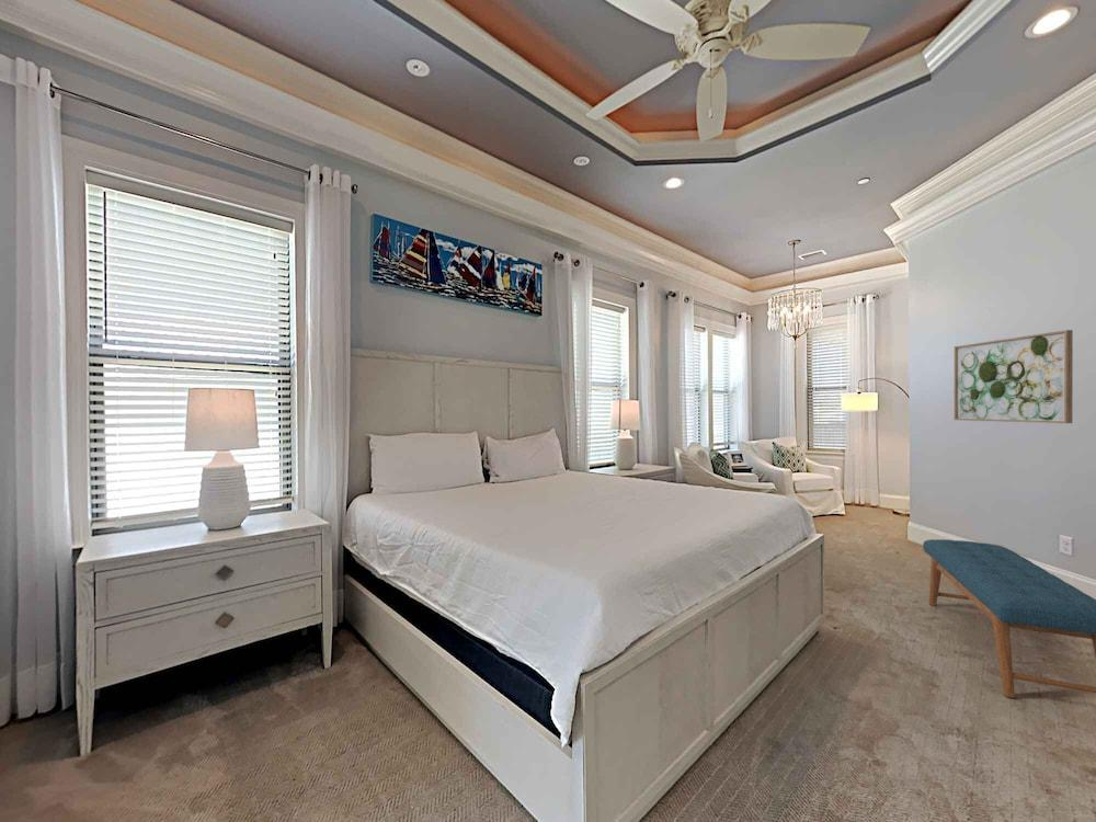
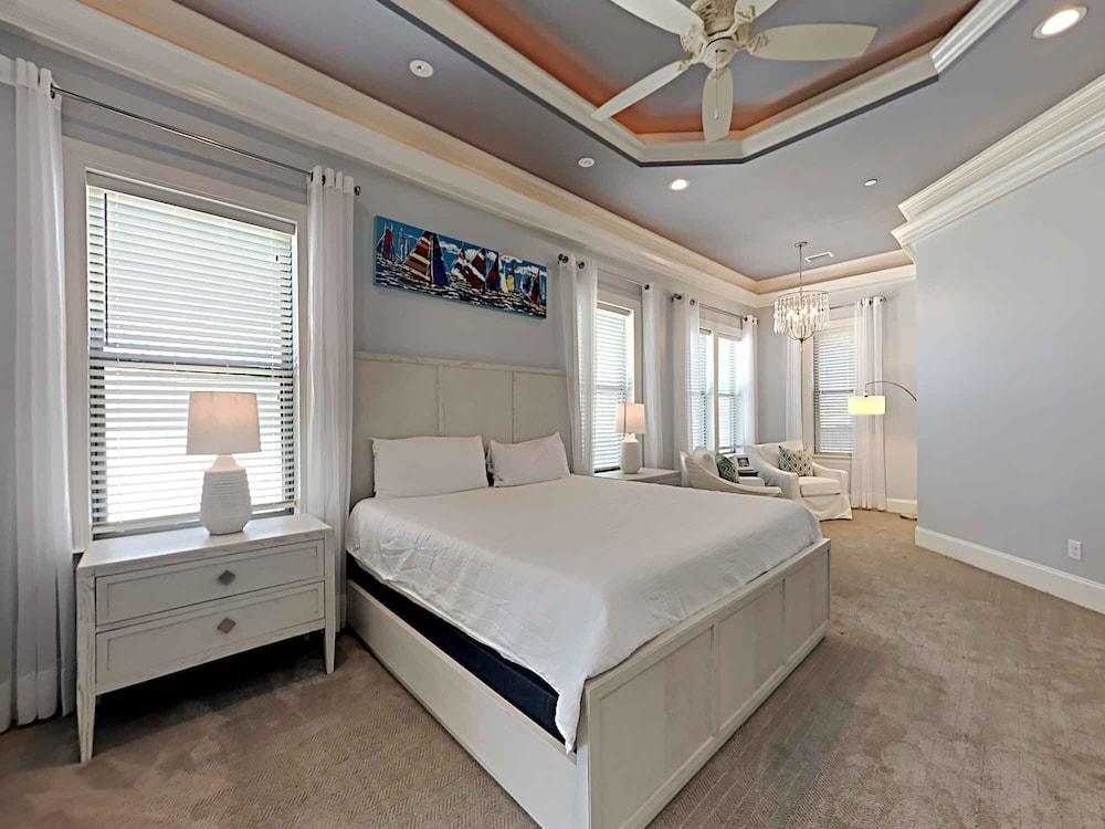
- wall art [954,329,1074,424]
- bench [922,538,1096,699]
